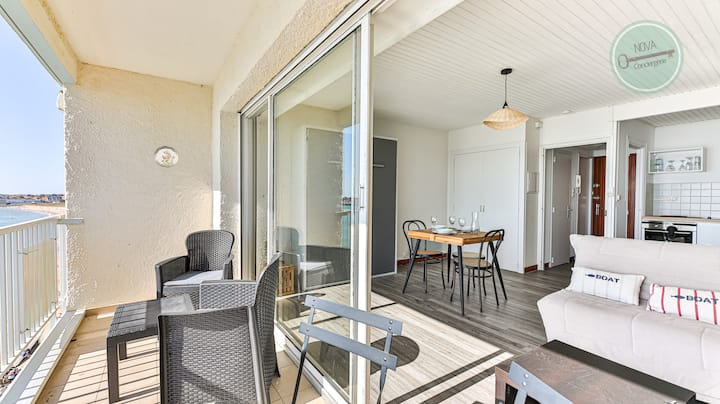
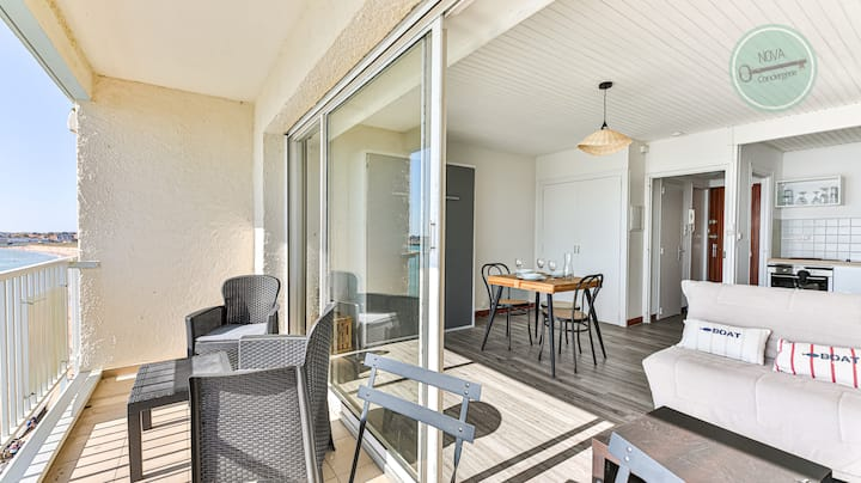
- decorative plate [153,145,180,169]
